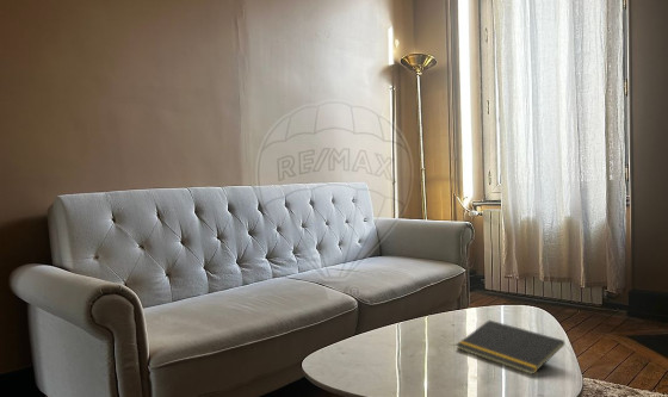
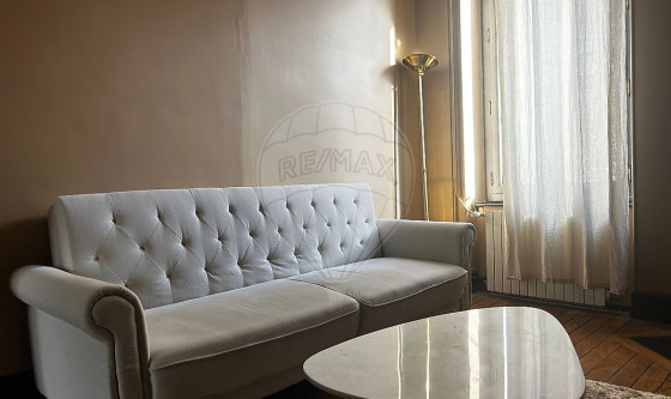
- notepad [454,320,565,376]
